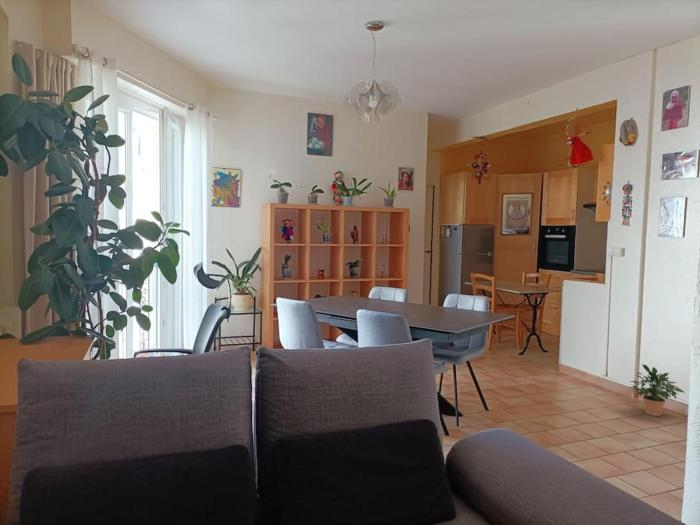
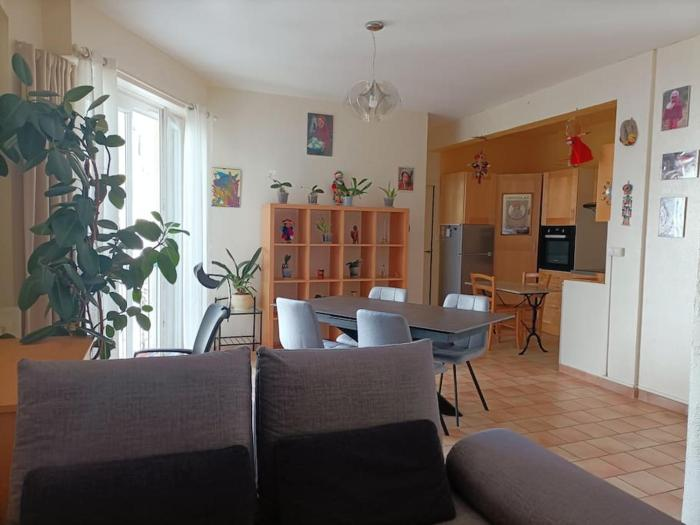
- potted plant [629,363,685,417]
